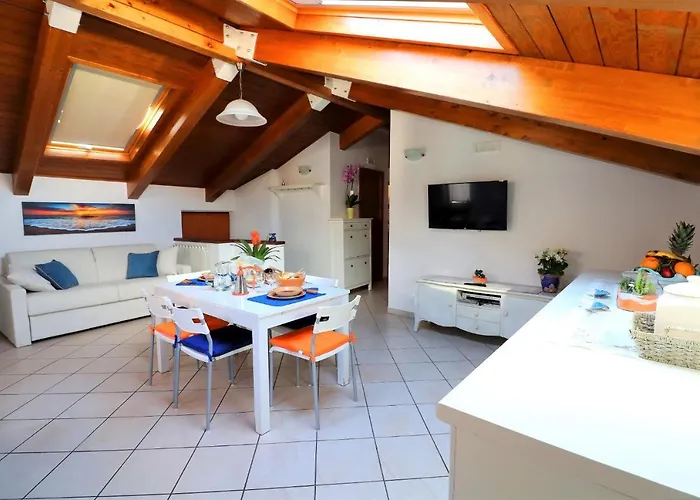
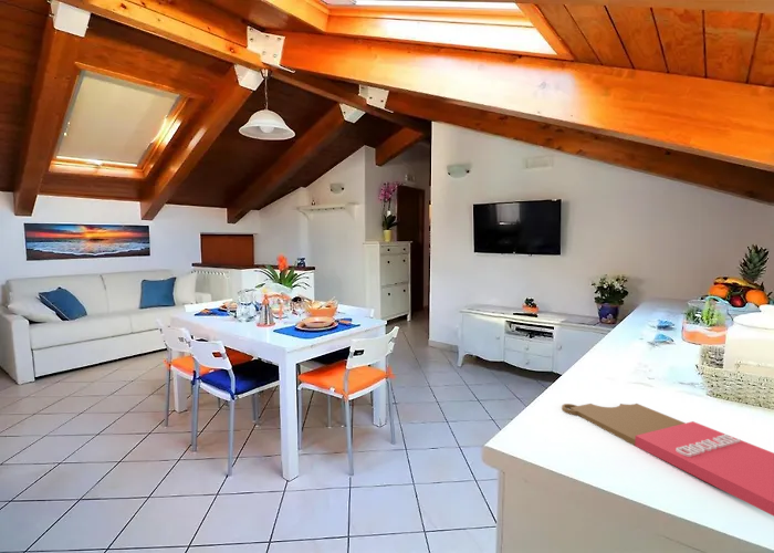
+ cutting board [561,403,774,518]
